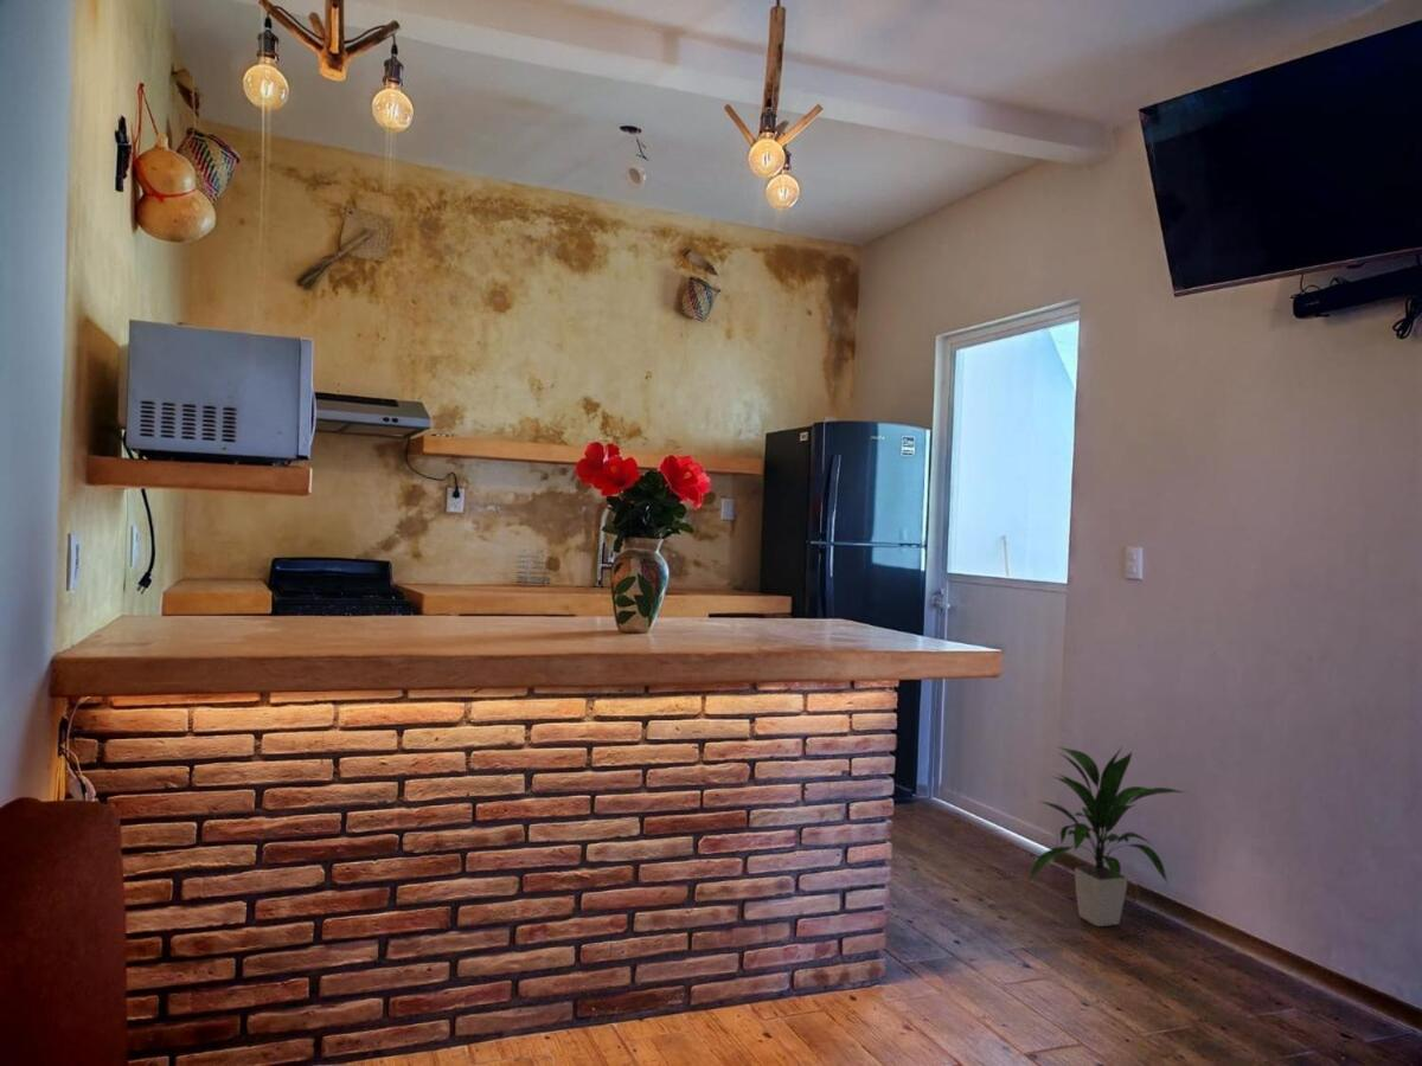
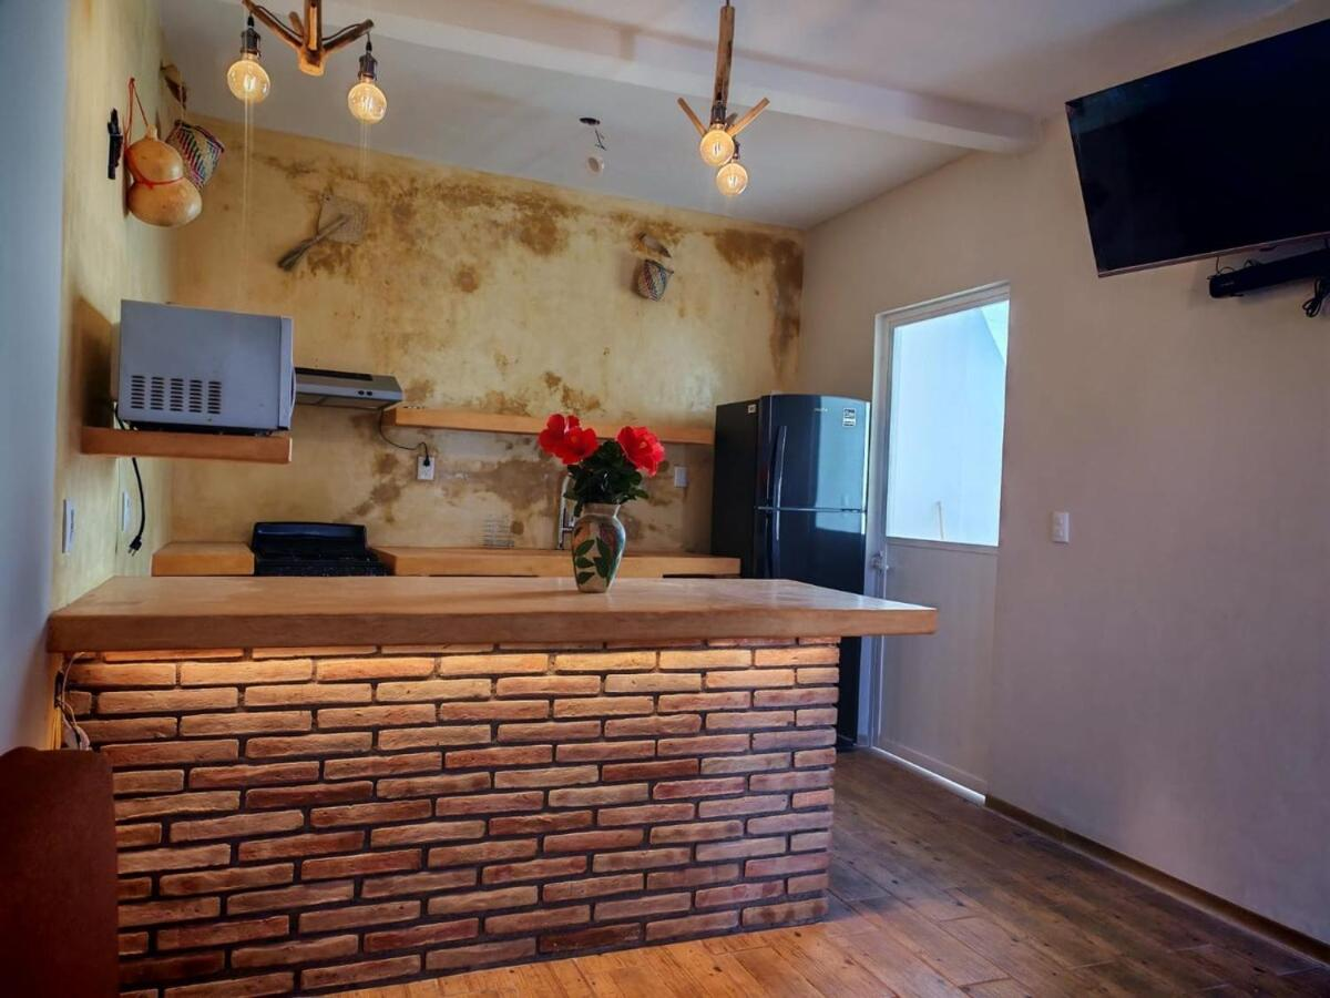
- indoor plant [1026,745,1186,927]
